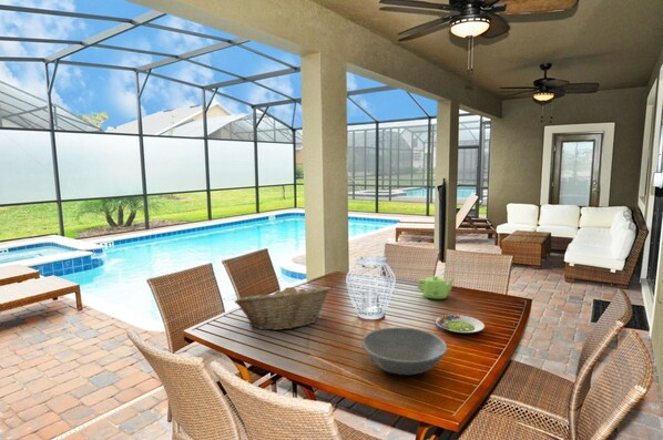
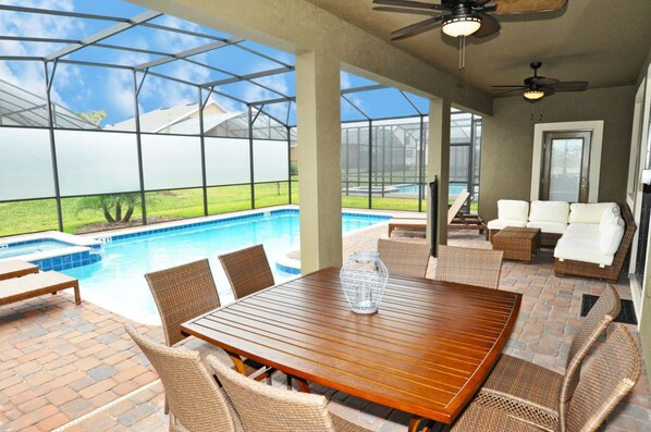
- bowl [361,326,448,376]
- teapot [416,275,457,300]
- fruit basket [234,284,332,331]
- salad plate [435,313,486,334]
